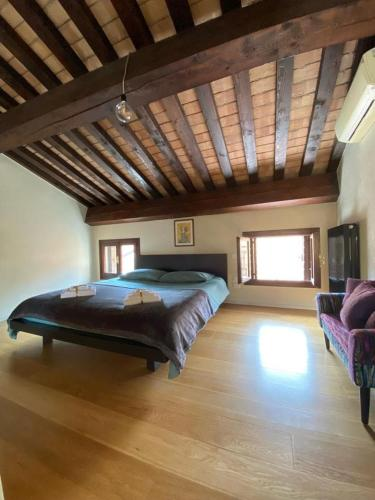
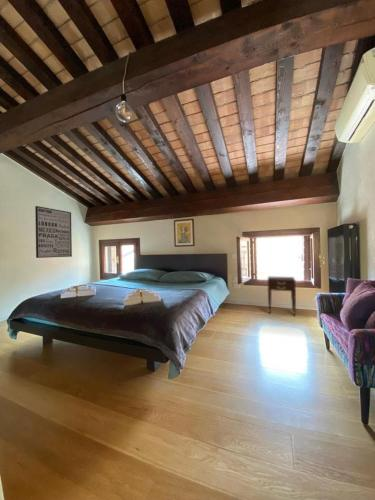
+ nightstand [266,275,297,316]
+ wall art [34,205,73,259]
